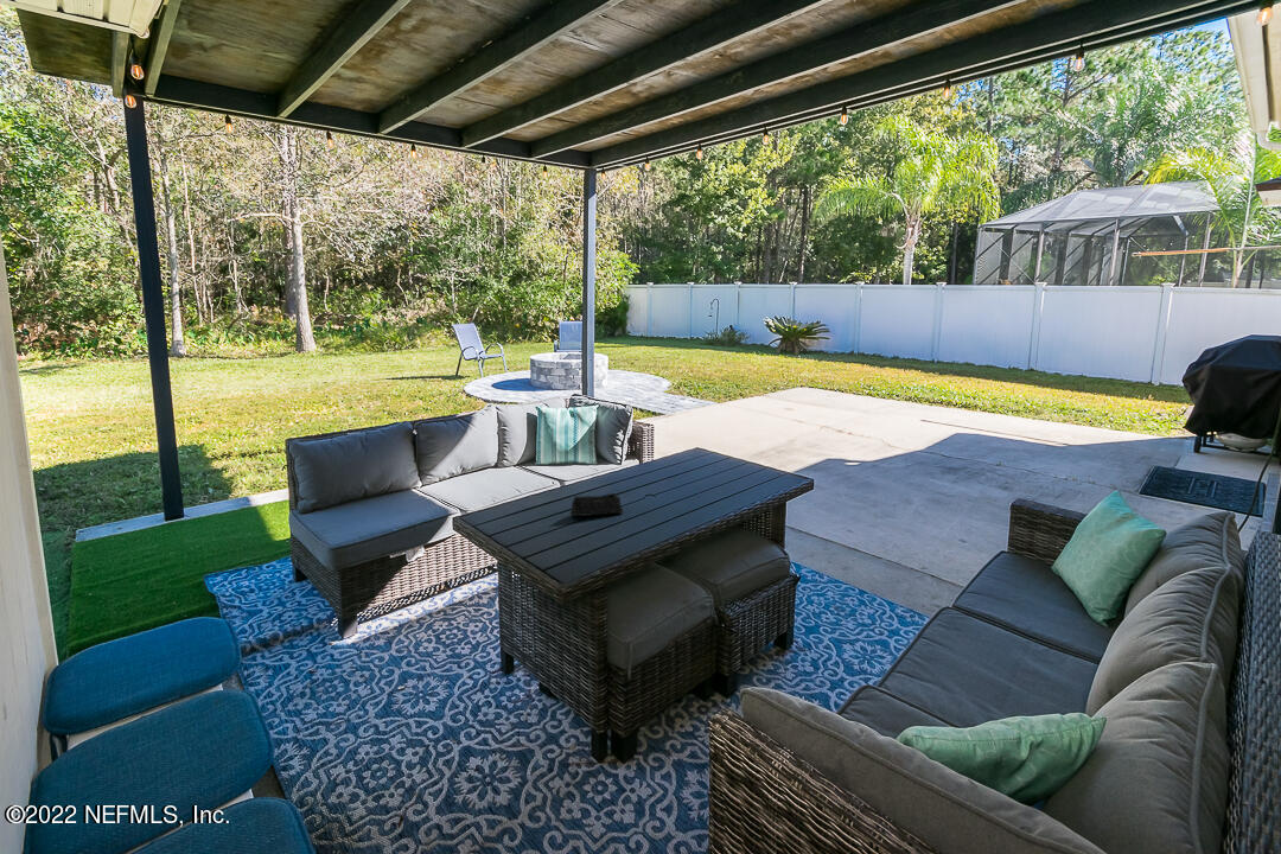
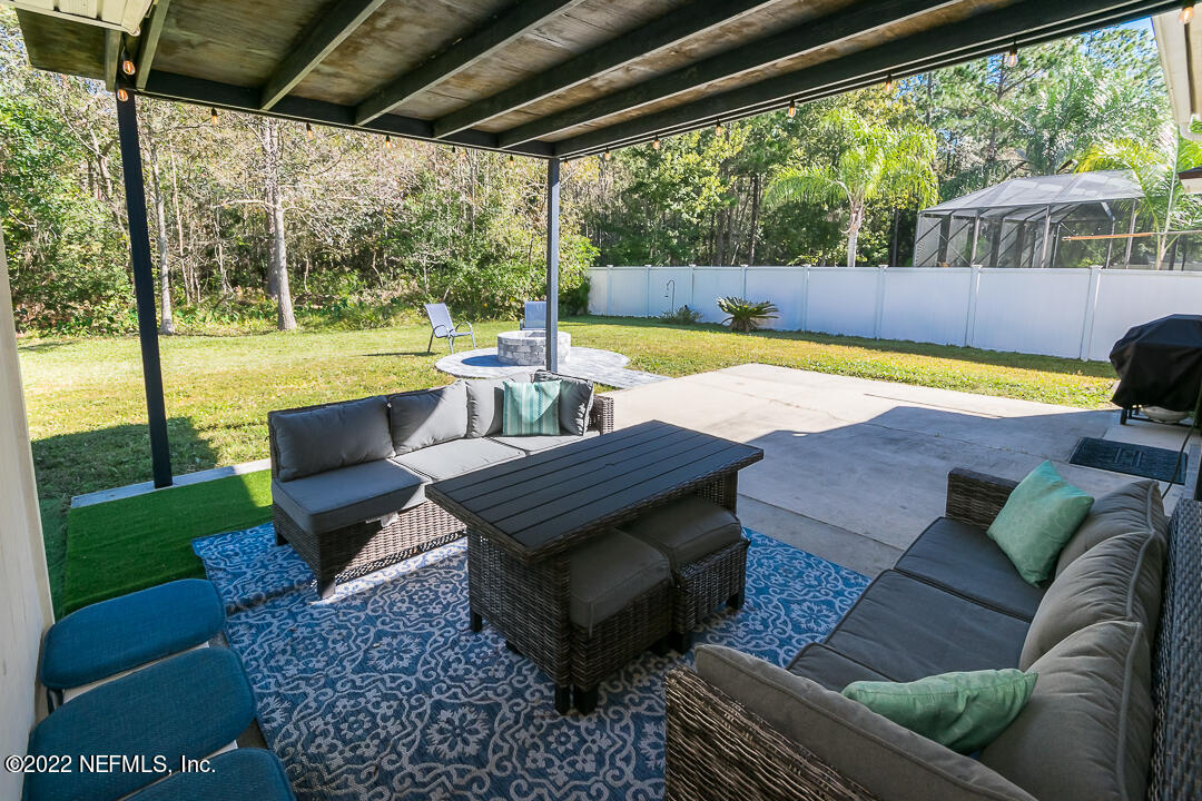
- speaker [569,492,624,517]
